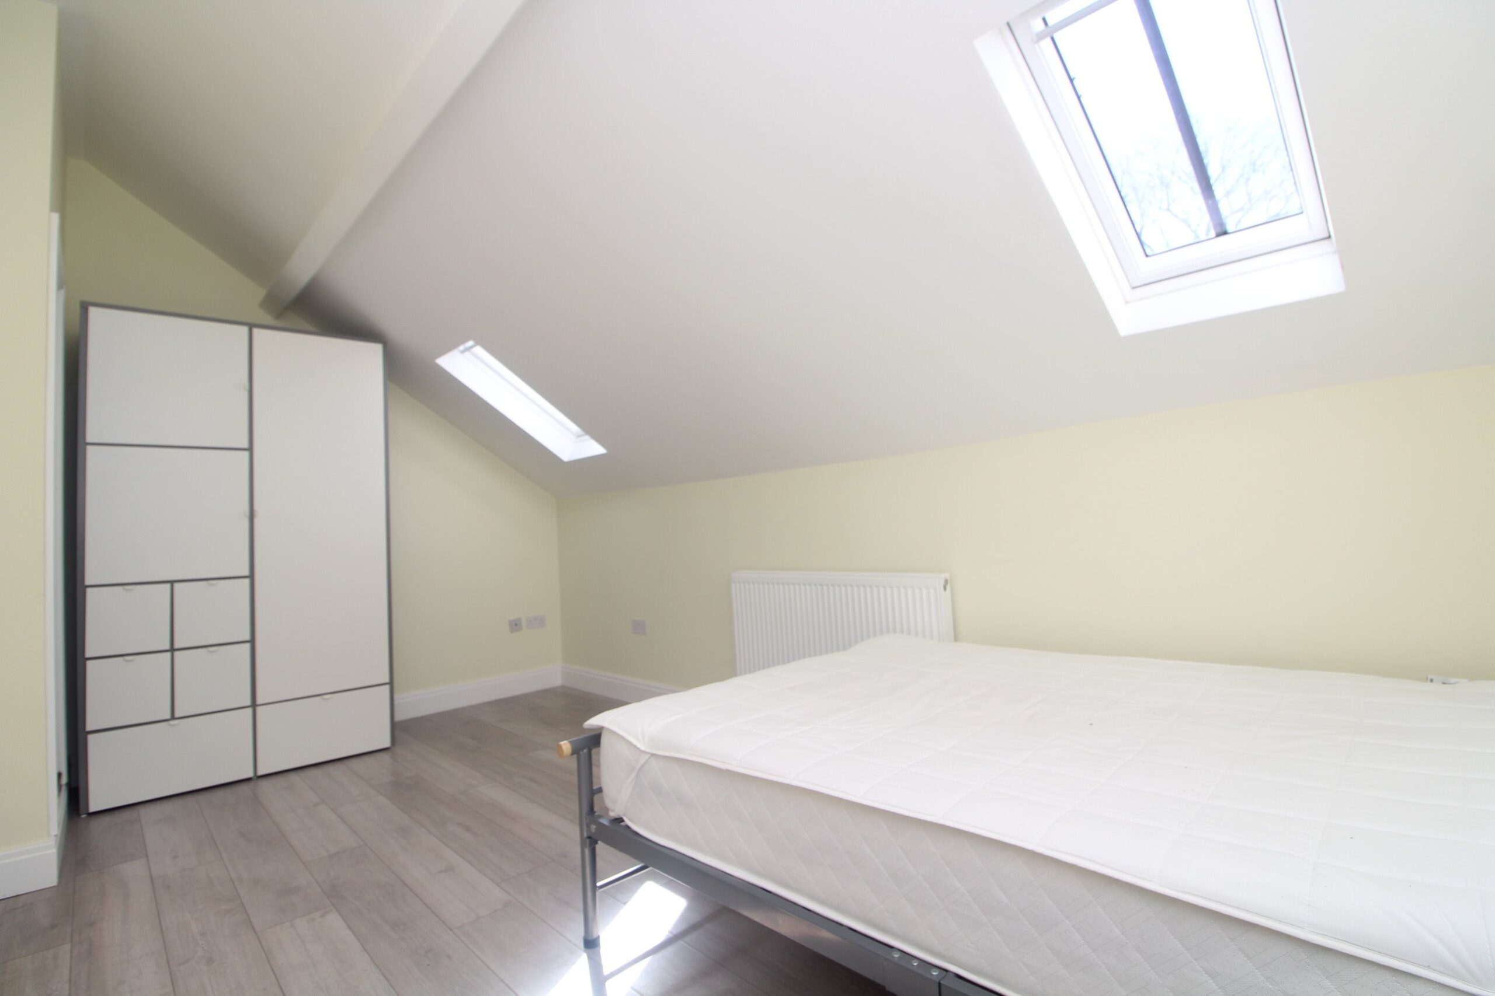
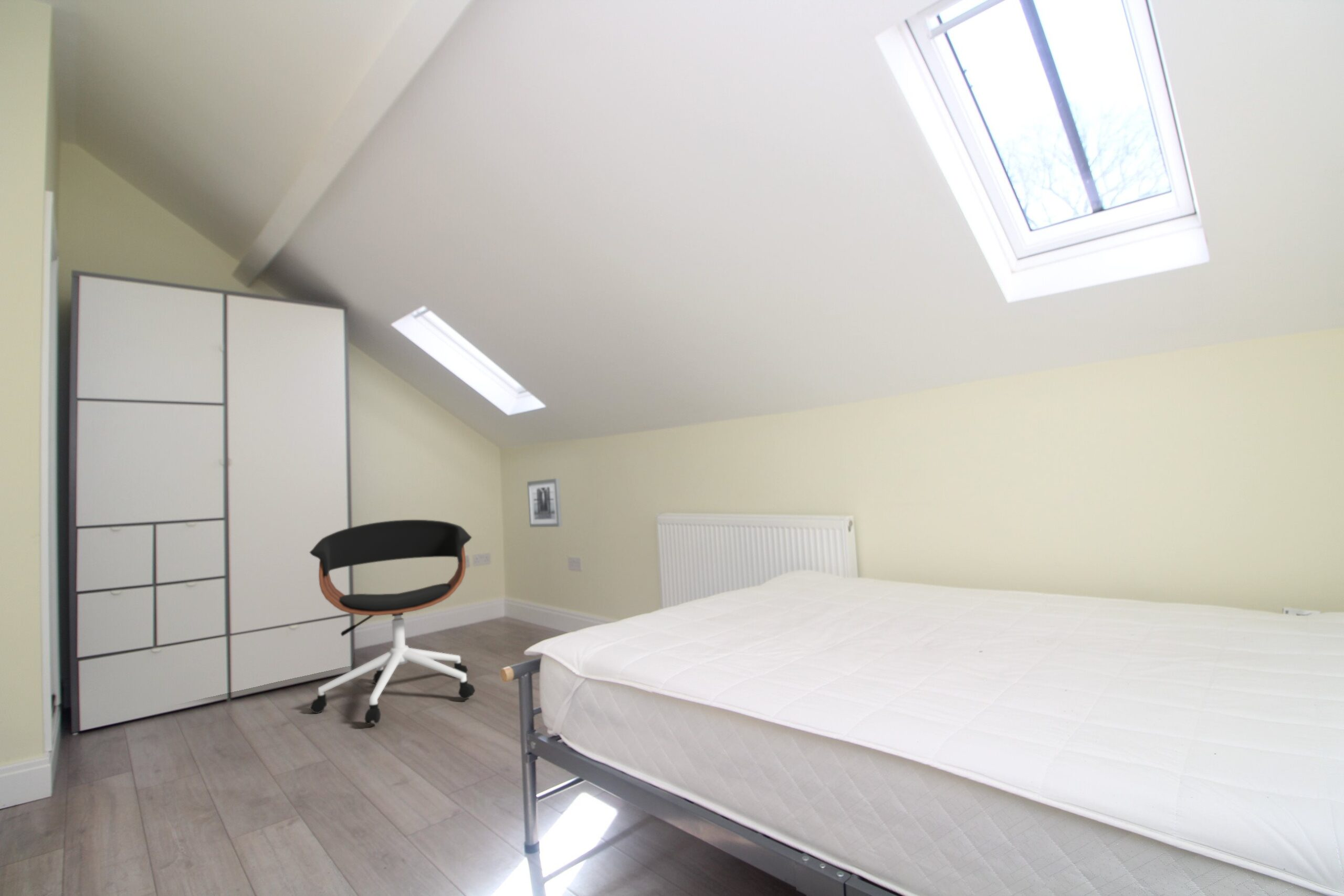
+ office chair [309,519,476,725]
+ wall art [527,478,563,528]
